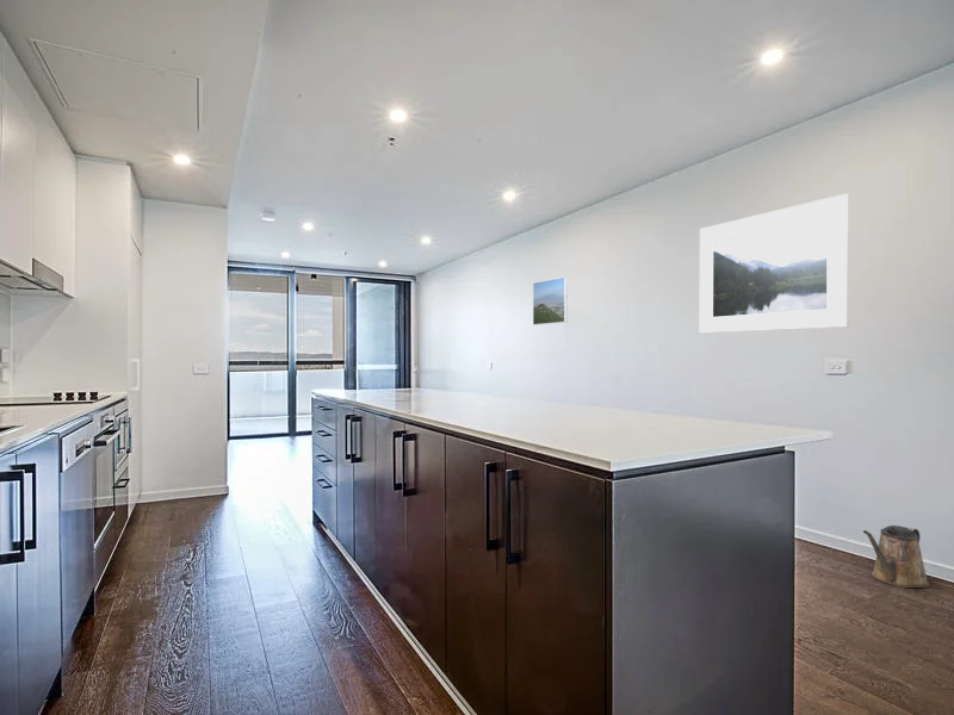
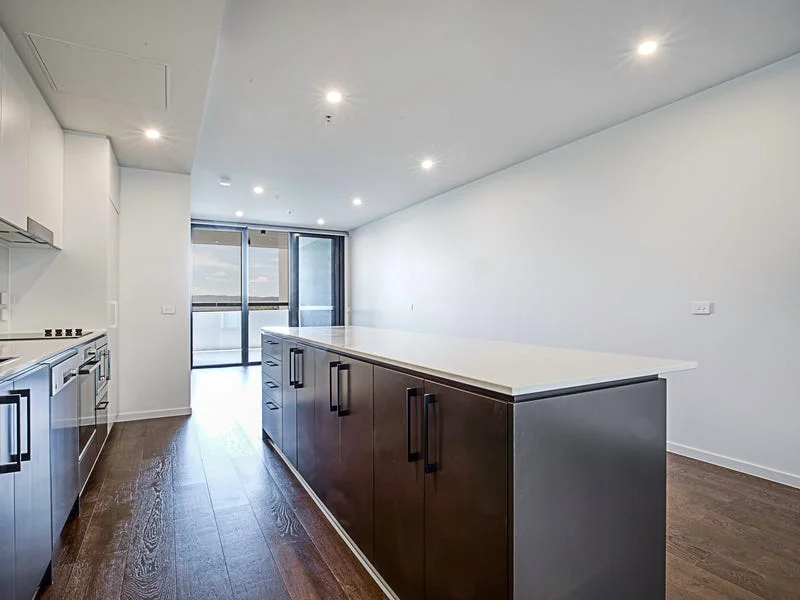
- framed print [532,275,569,327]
- watering can [862,524,930,589]
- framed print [699,192,850,334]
